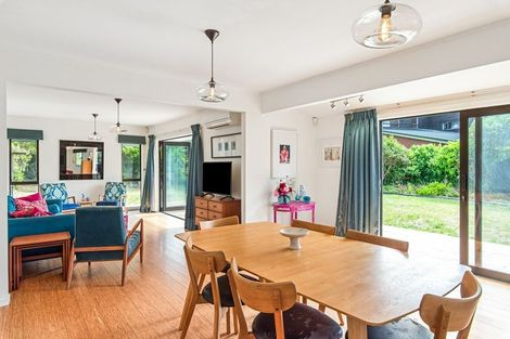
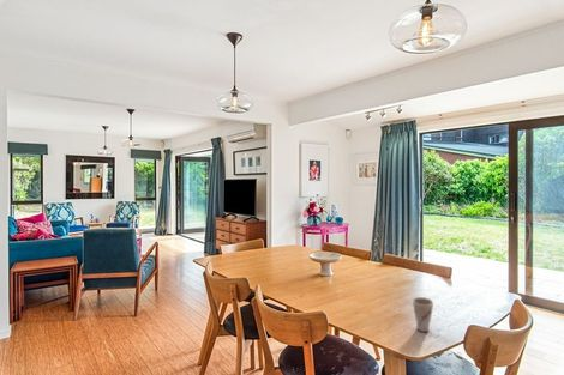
+ cup [412,296,436,333]
